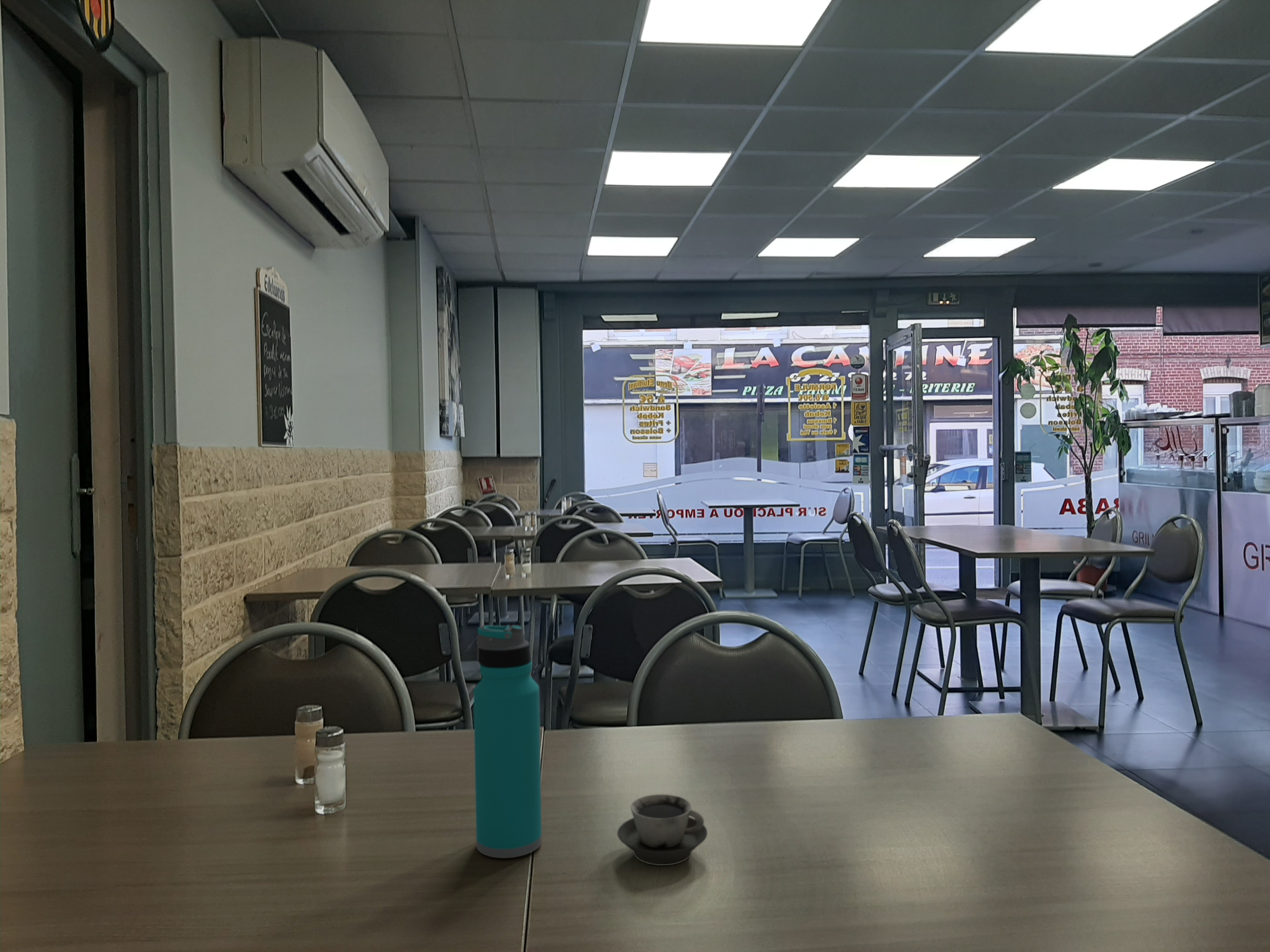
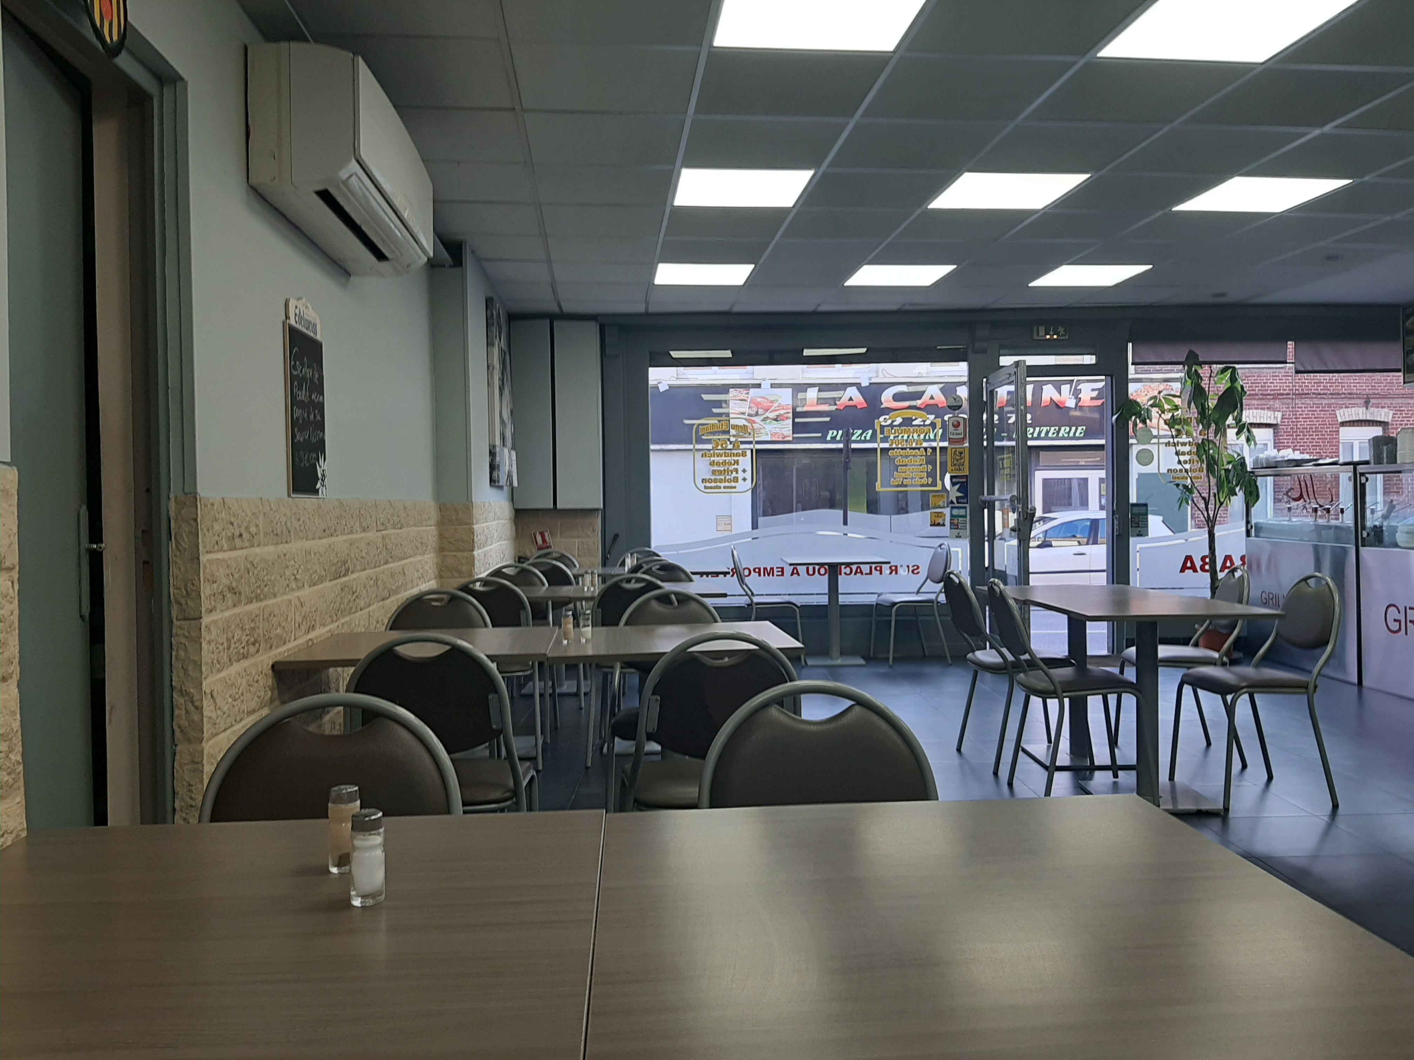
- cup [617,794,708,866]
- water bottle [473,625,542,859]
